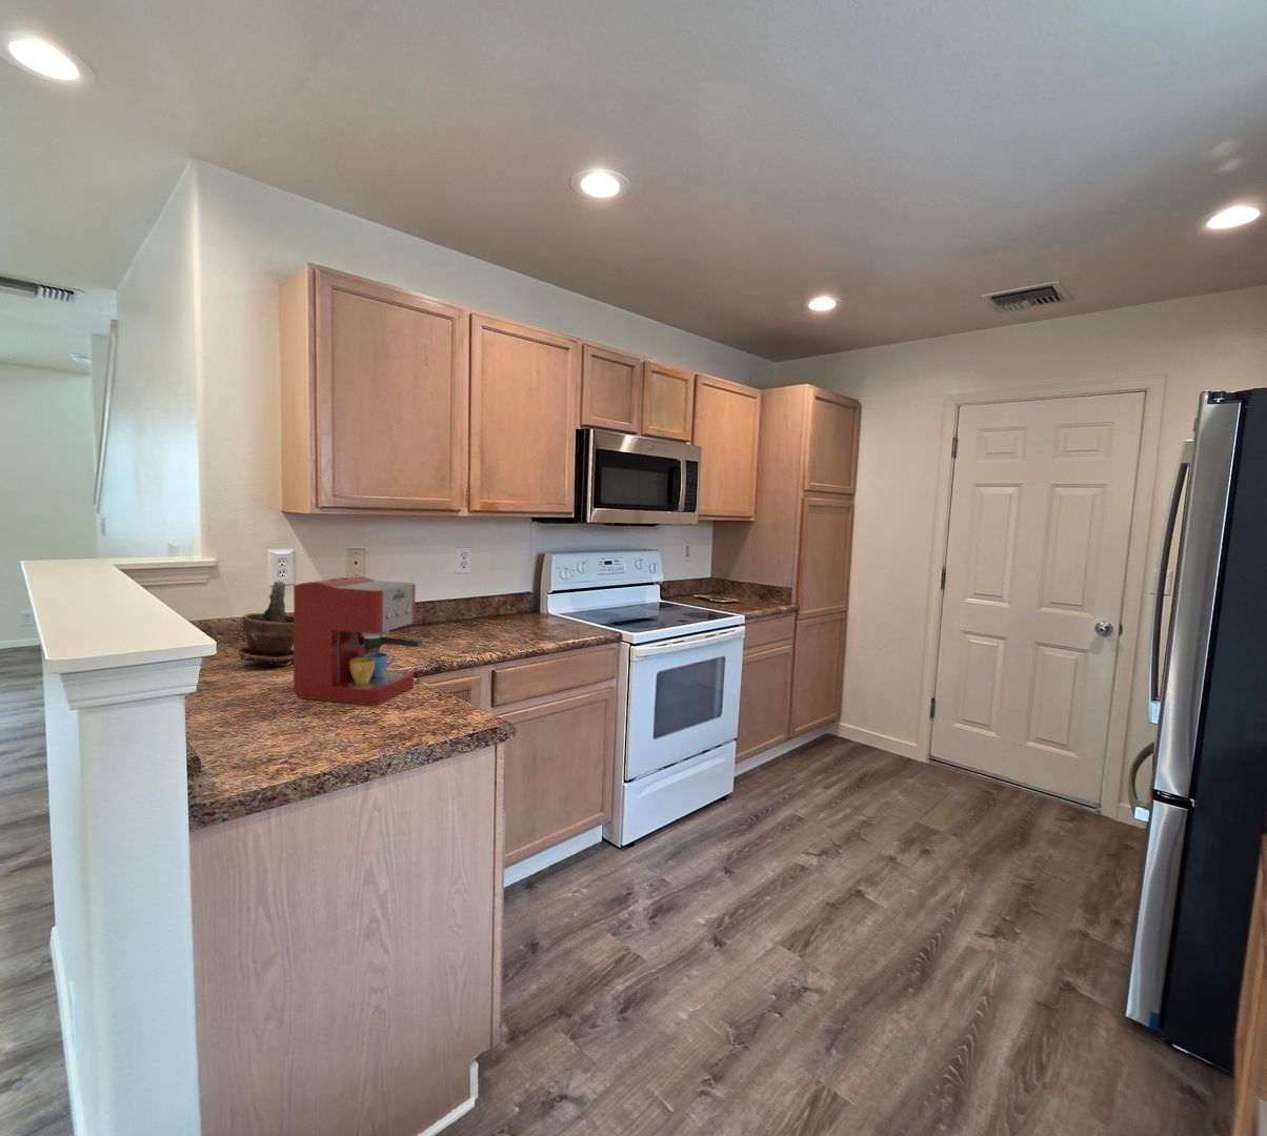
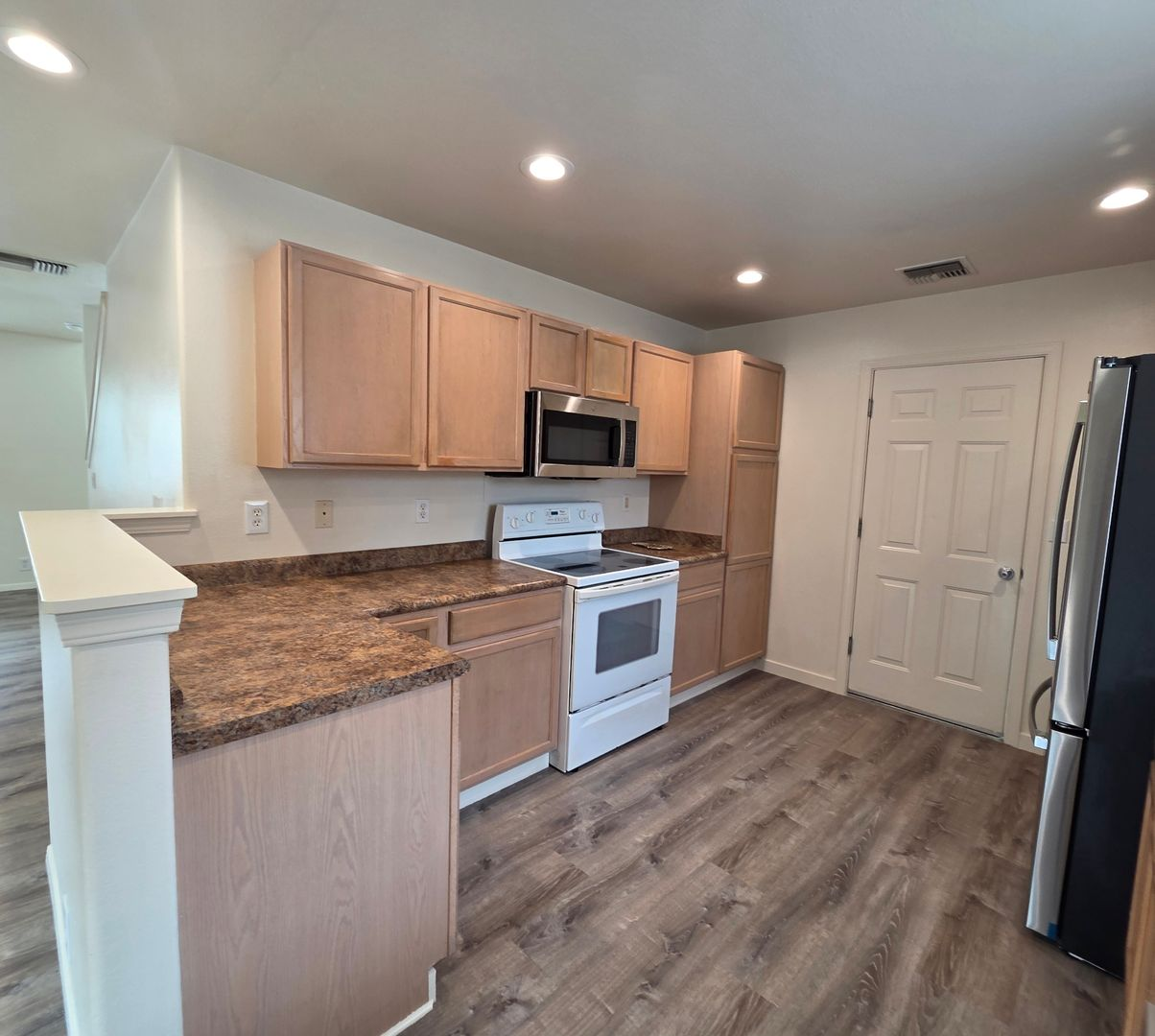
- potted plant [238,580,294,667]
- coffee maker [293,576,423,707]
